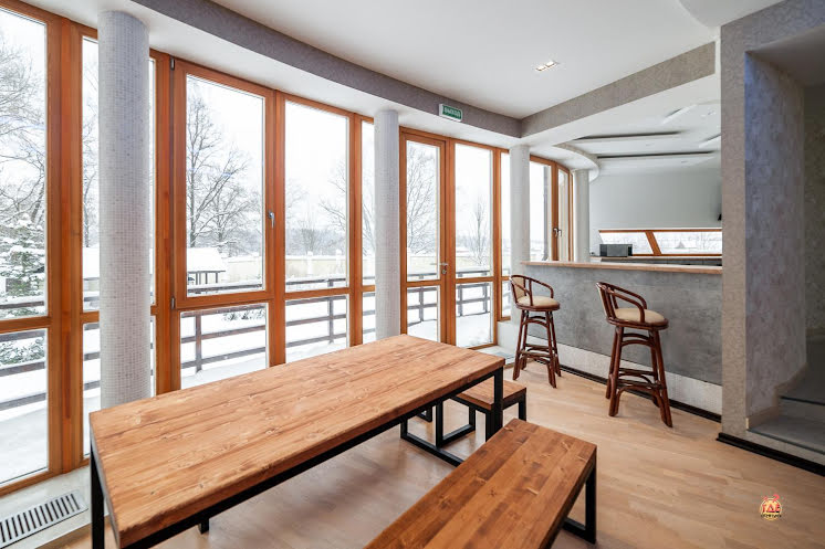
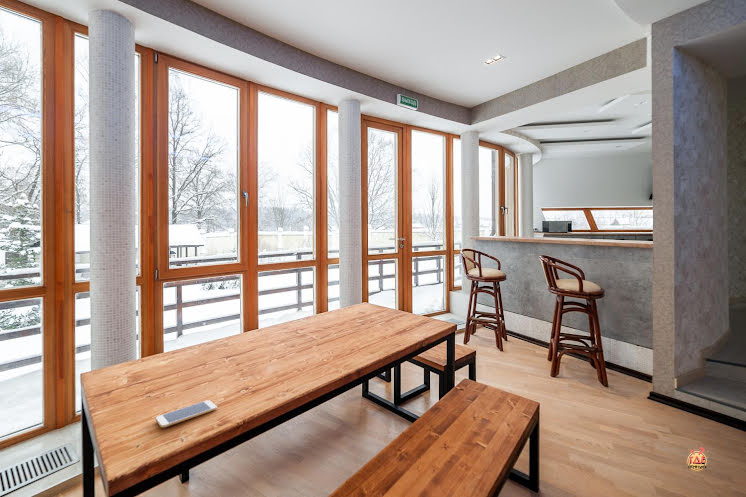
+ smartphone [154,399,218,429]
